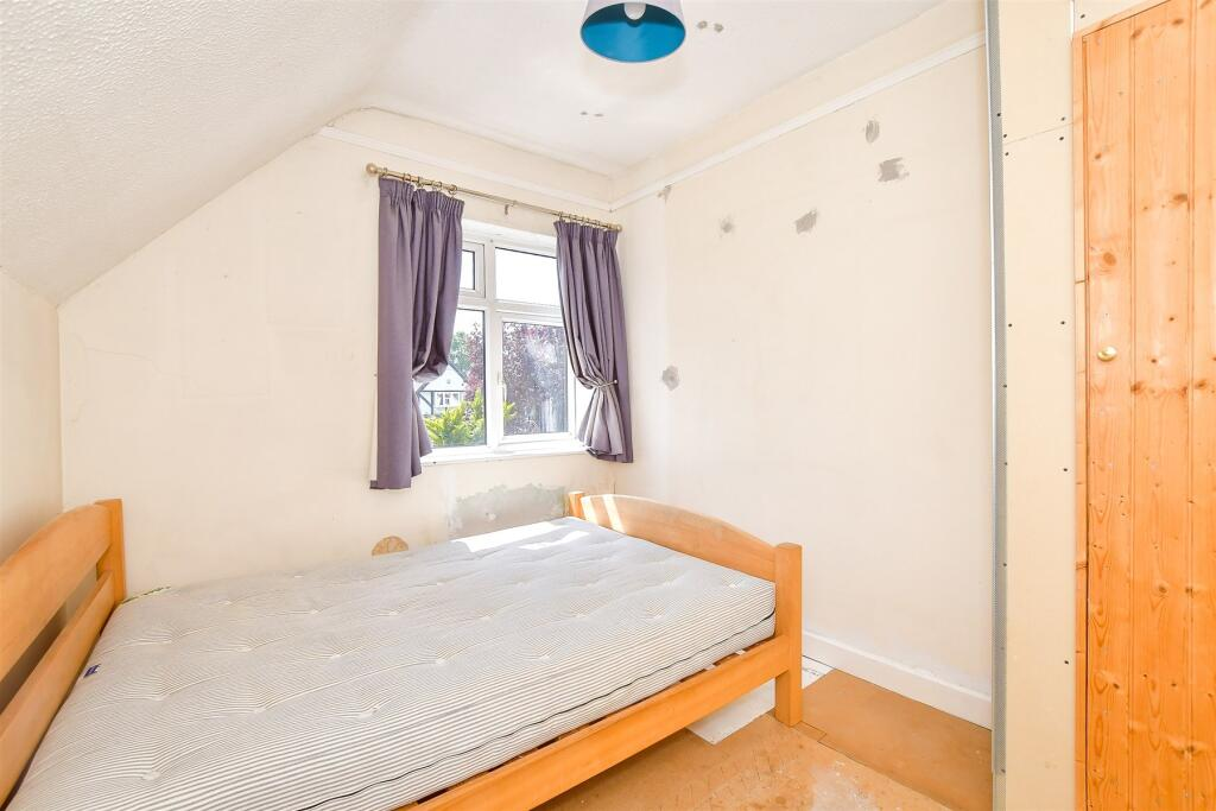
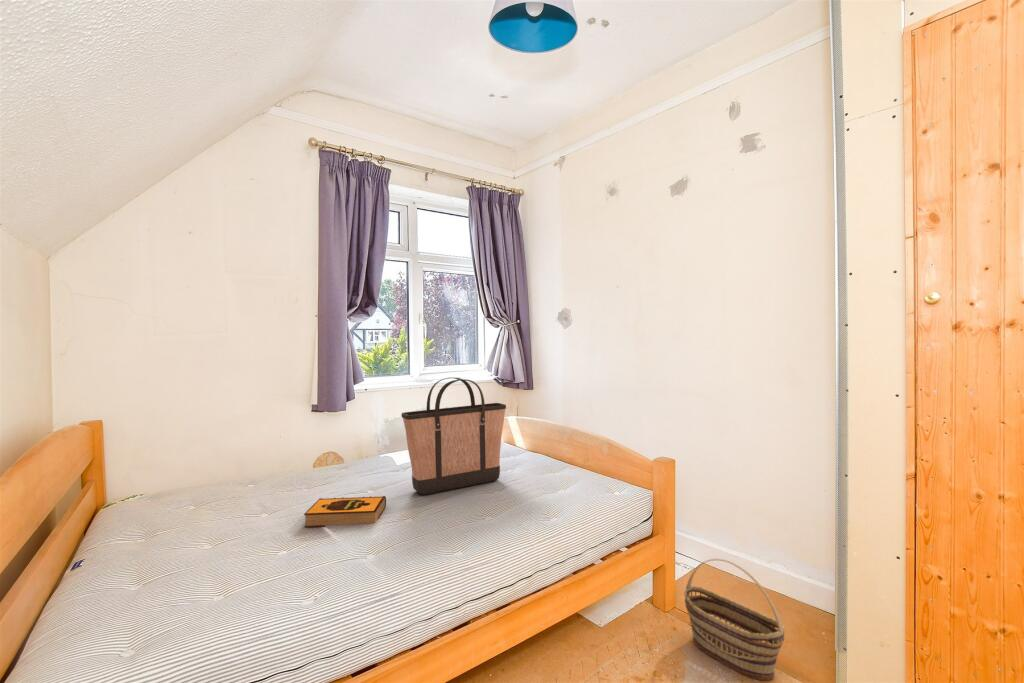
+ basket [684,558,785,682]
+ hardback book [303,495,387,528]
+ shopping bag [401,377,507,496]
